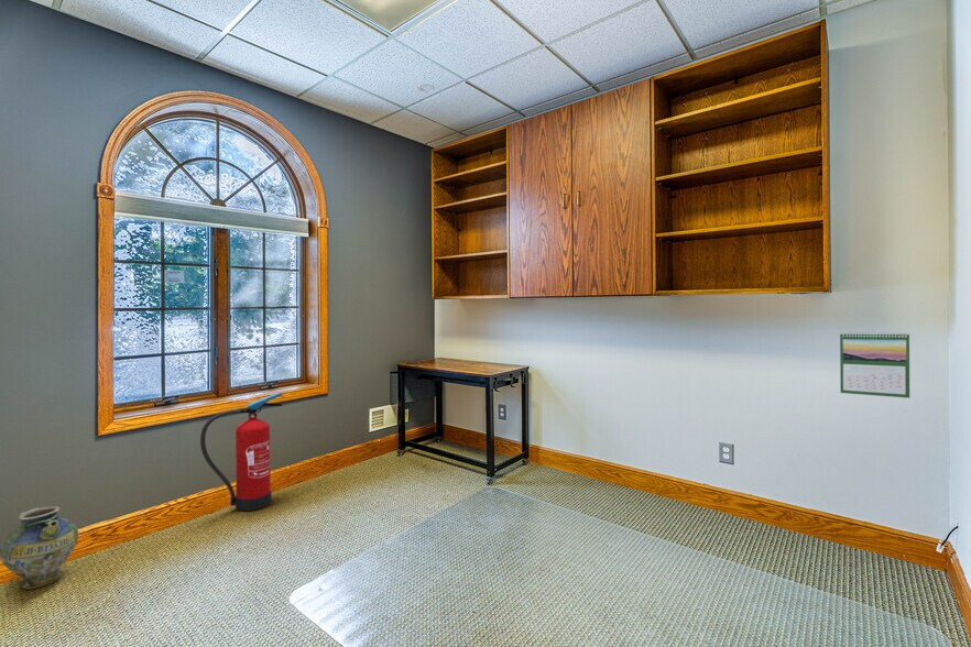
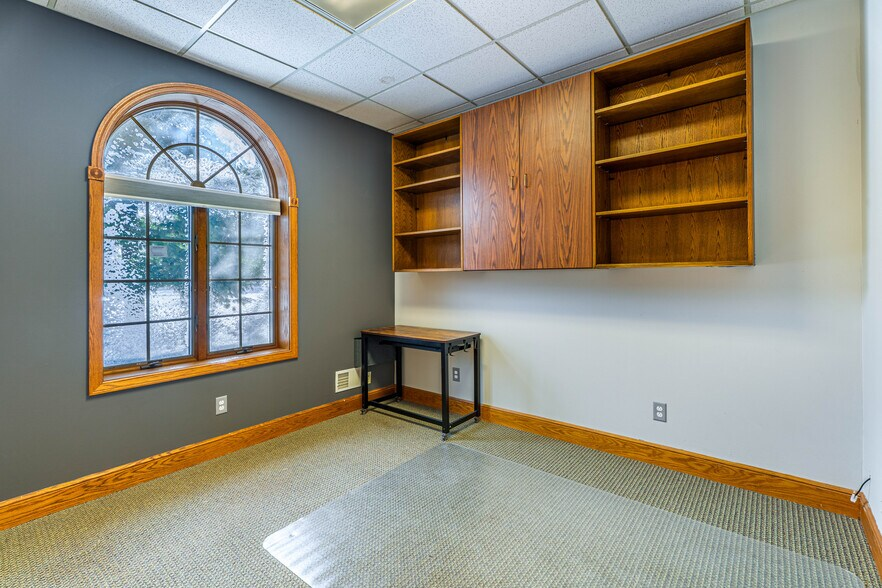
- ceramic jug [0,505,79,590]
- calendar [839,330,910,399]
- fire extinguisher [199,392,283,512]
